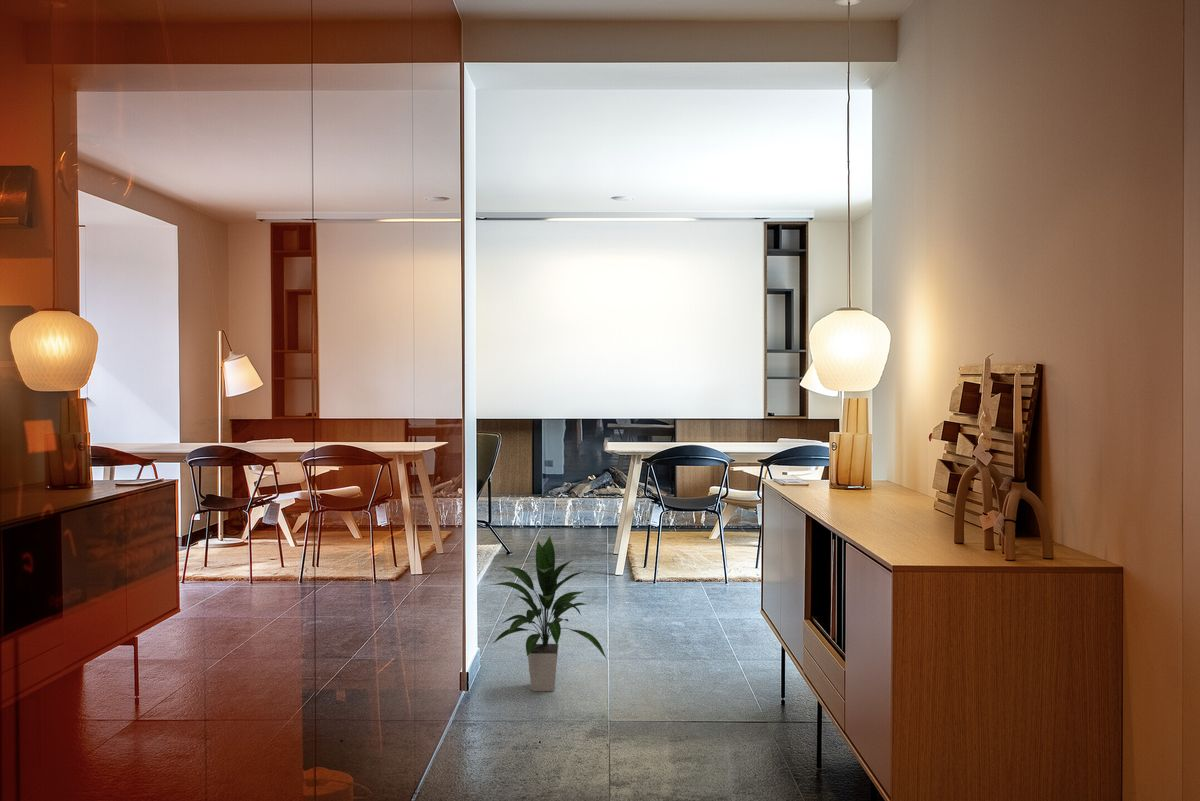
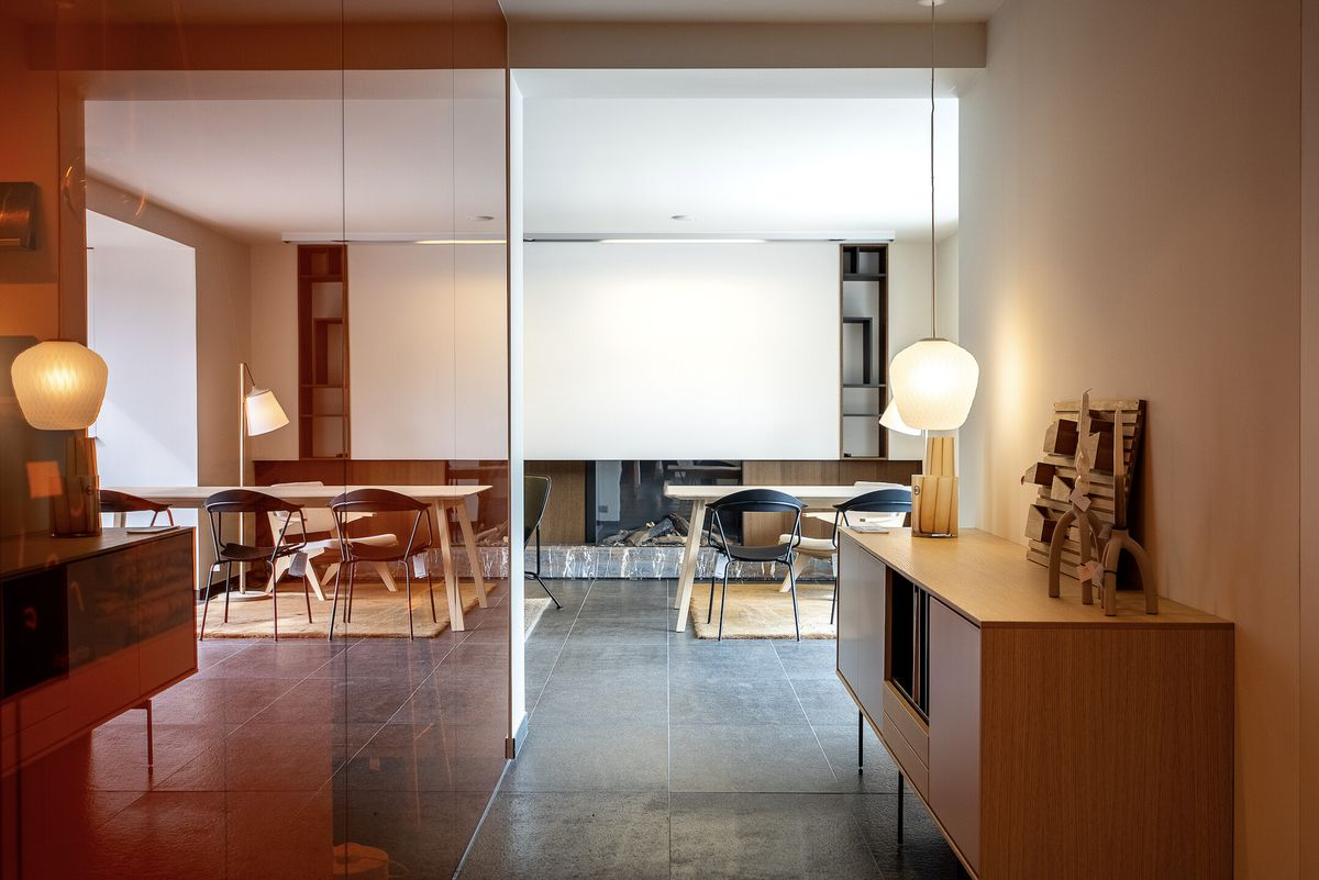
- indoor plant [489,536,608,692]
